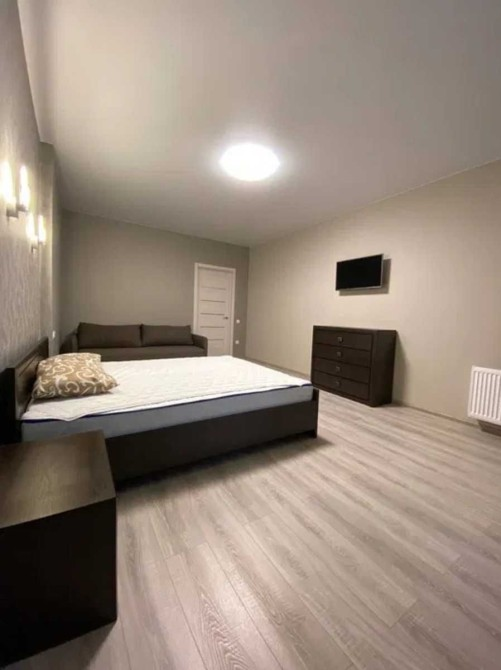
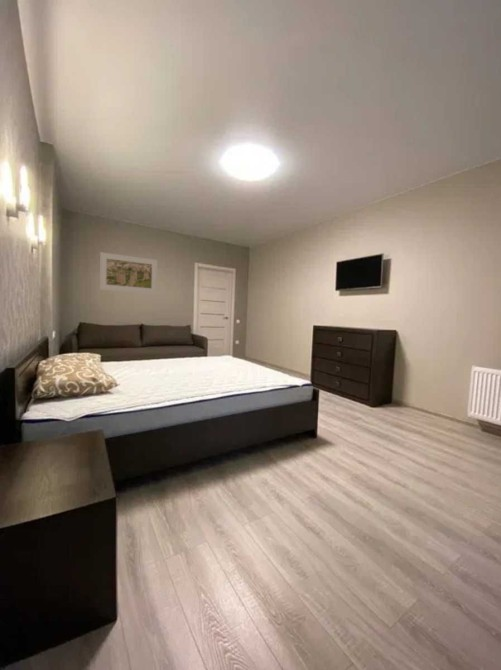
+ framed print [99,251,158,295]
